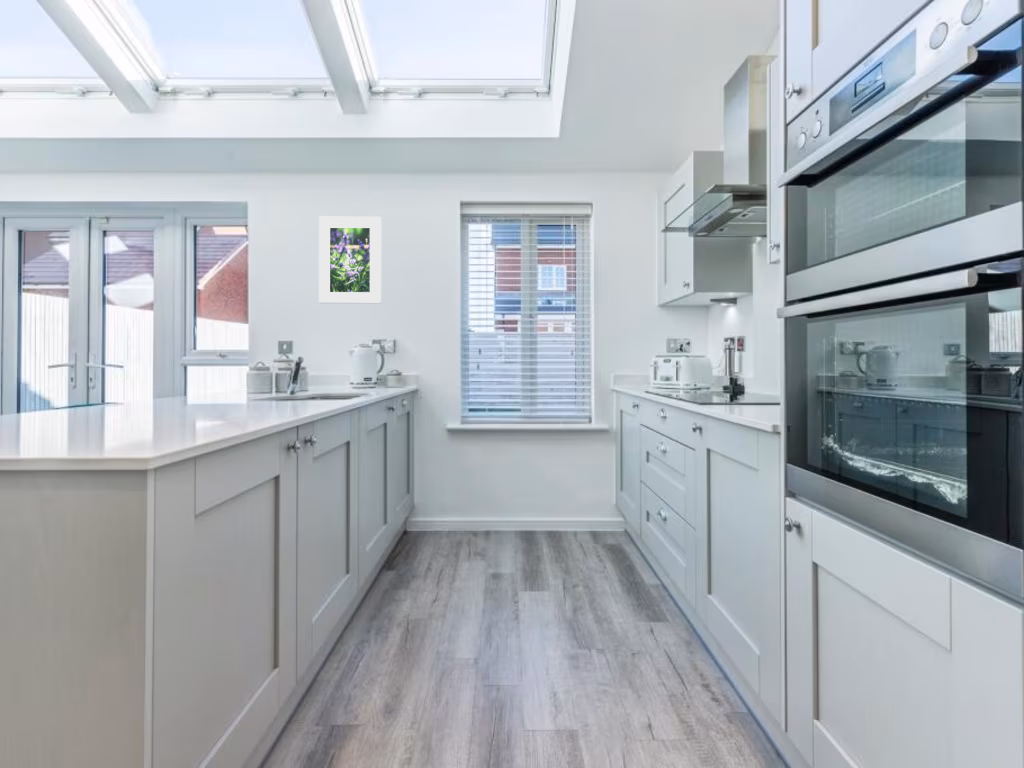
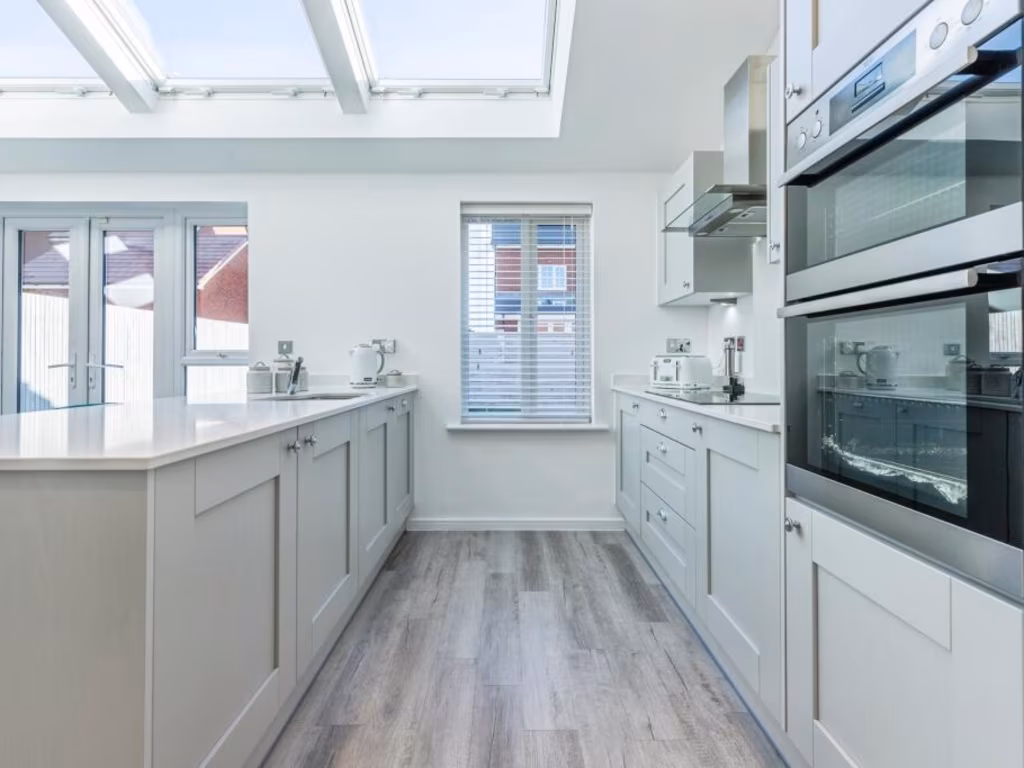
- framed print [318,216,382,304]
